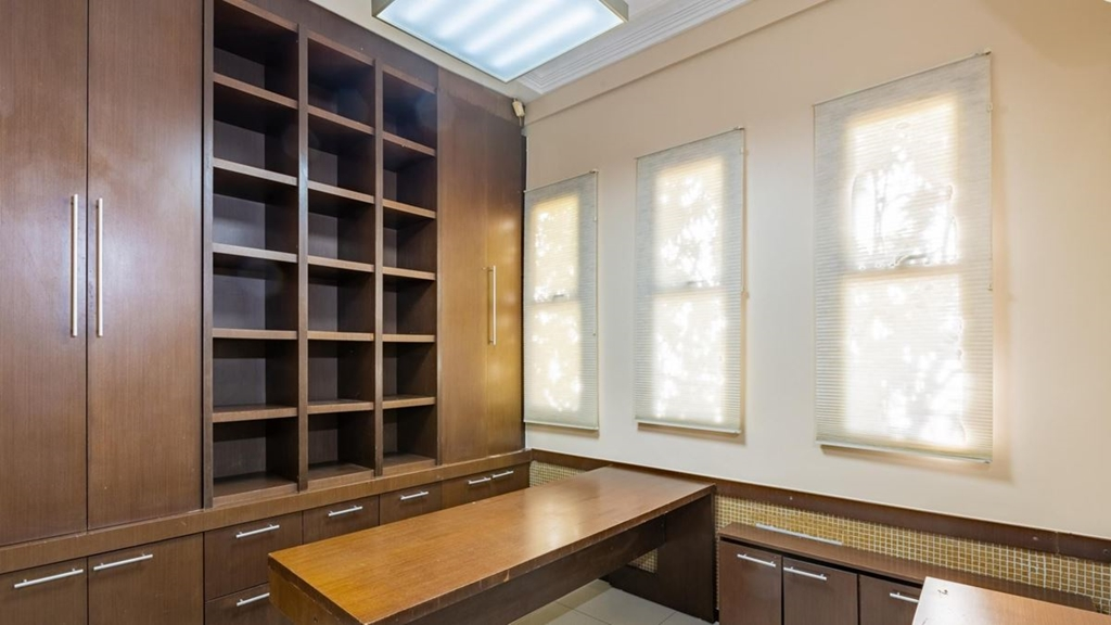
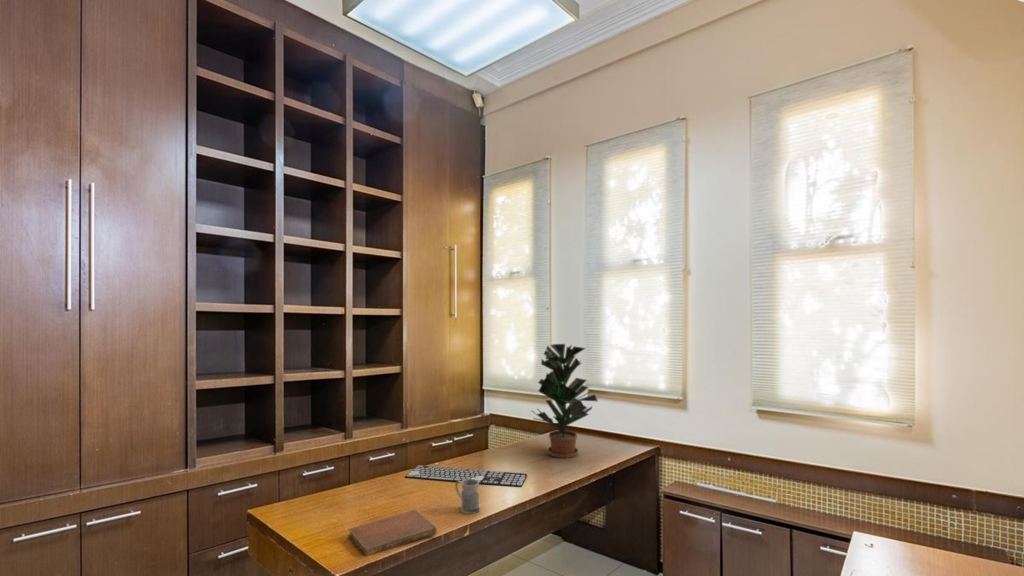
+ notebook [347,509,438,557]
+ potted plant [530,343,599,459]
+ mug [454,479,481,515]
+ keyboard [404,464,528,488]
